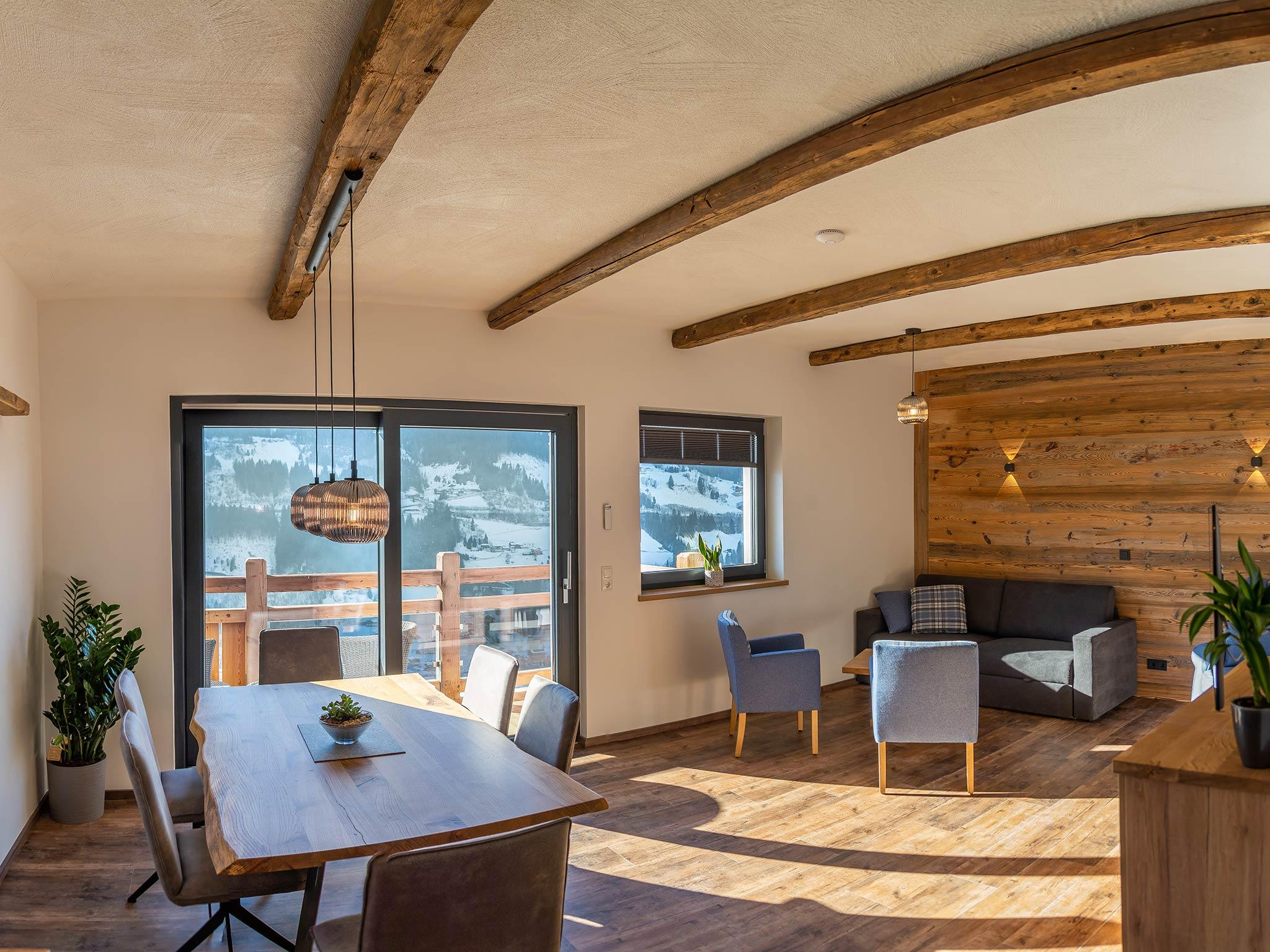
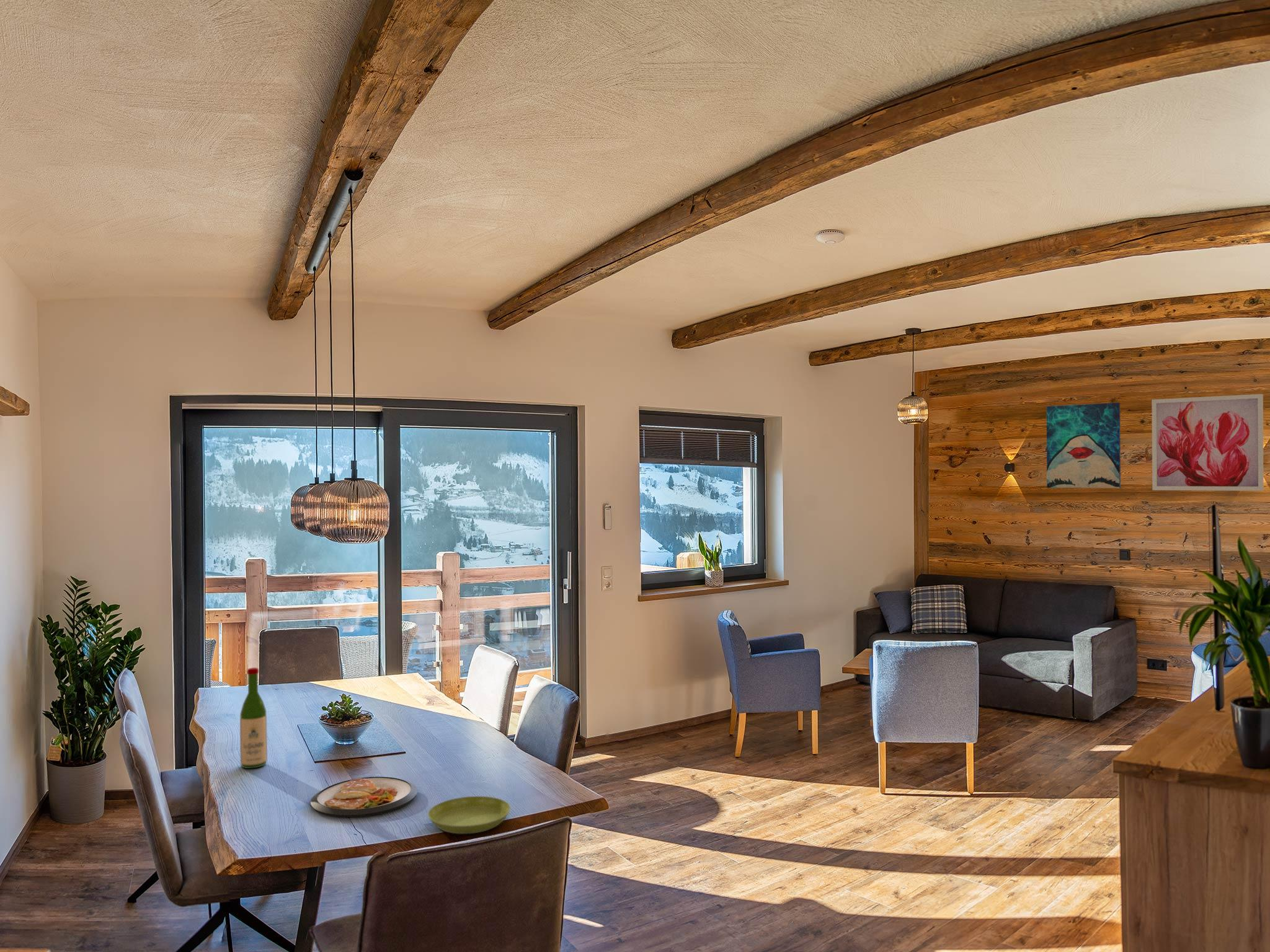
+ wall art [1152,394,1264,491]
+ saucer [427,796,511,834]
+ wine bottle [239,667,268,769]
+ wall art [1046,402,1121,488]
+ dish [310,776,418,818]
